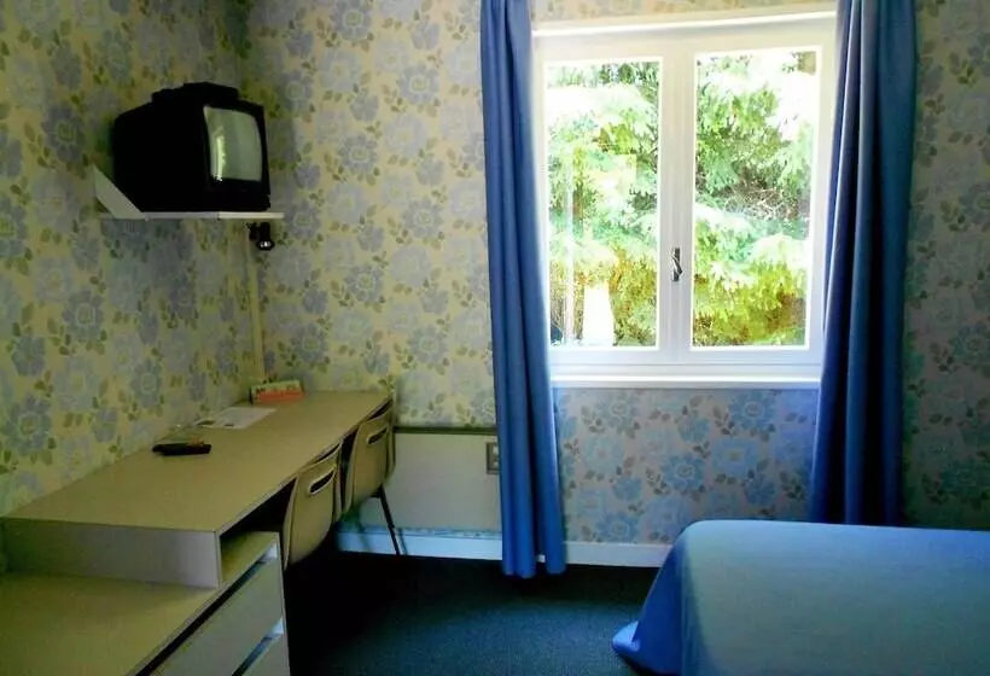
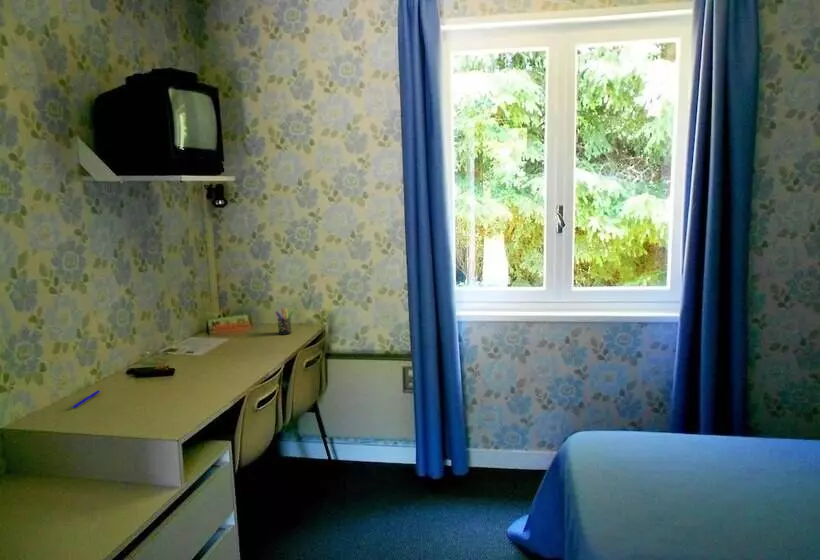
+ pen [72,389,101,409]
+ pen holder [274,307,295,336]
